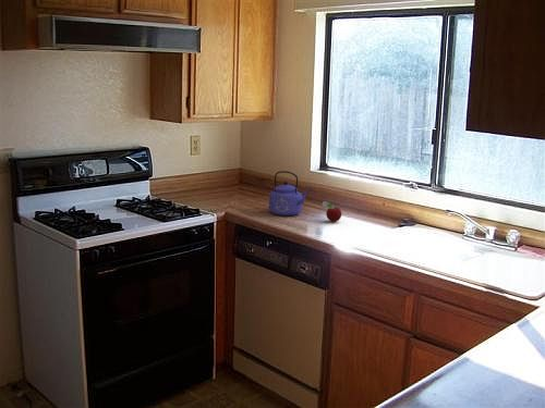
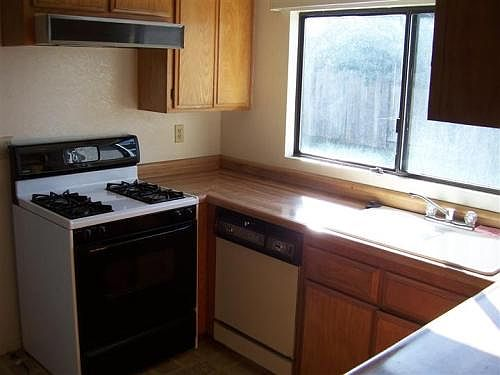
- fruit [322,200,342,223]
- kettle [268,170,311,217]
